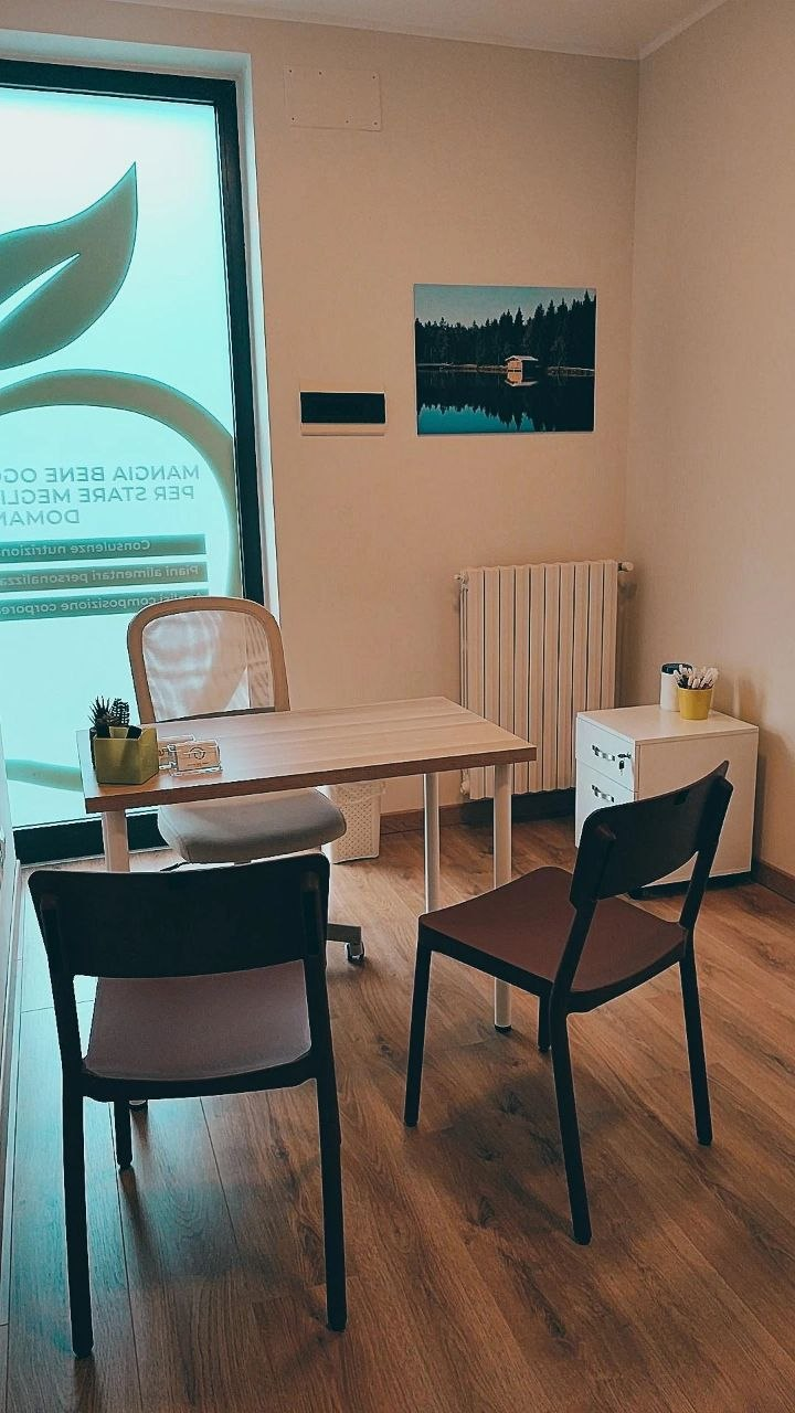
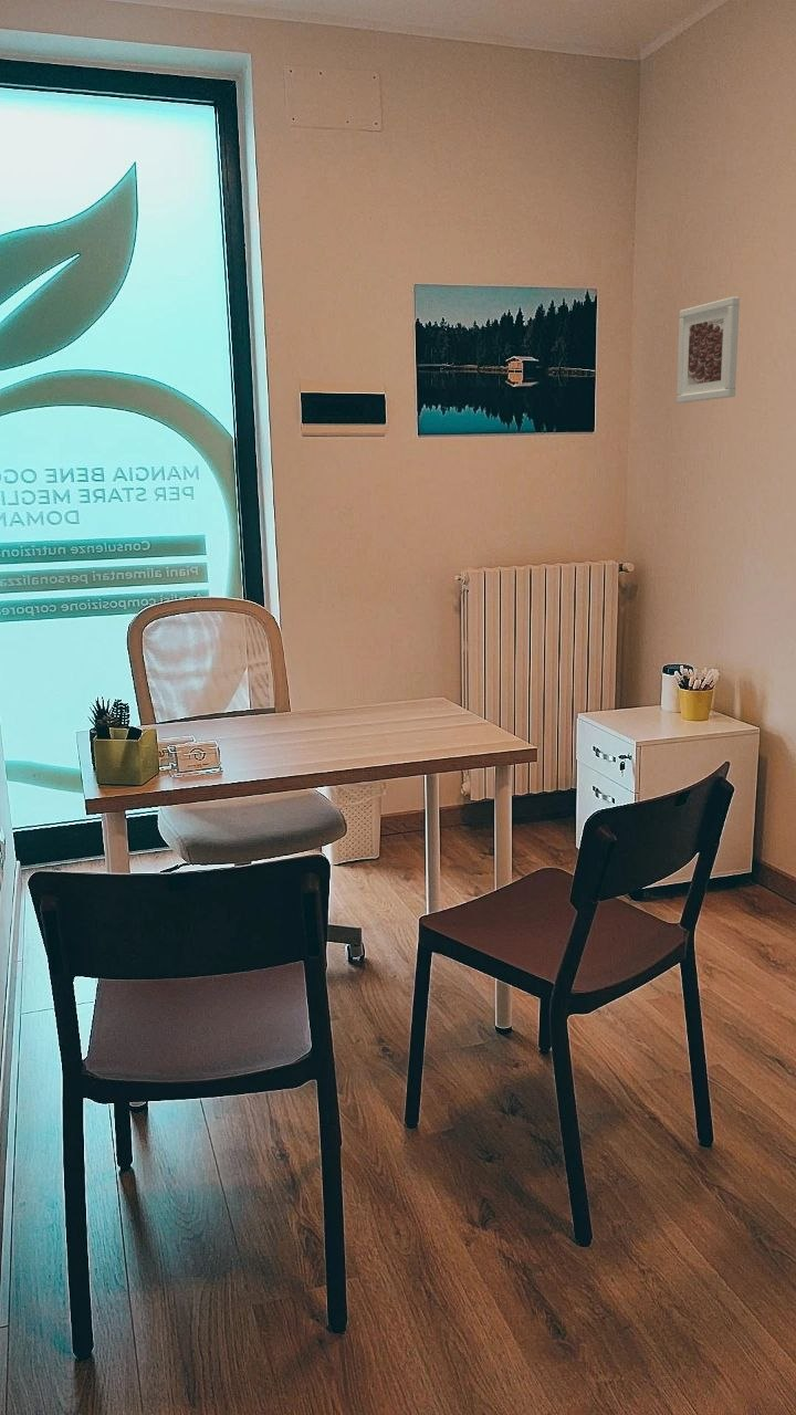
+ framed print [675,296,741,405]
